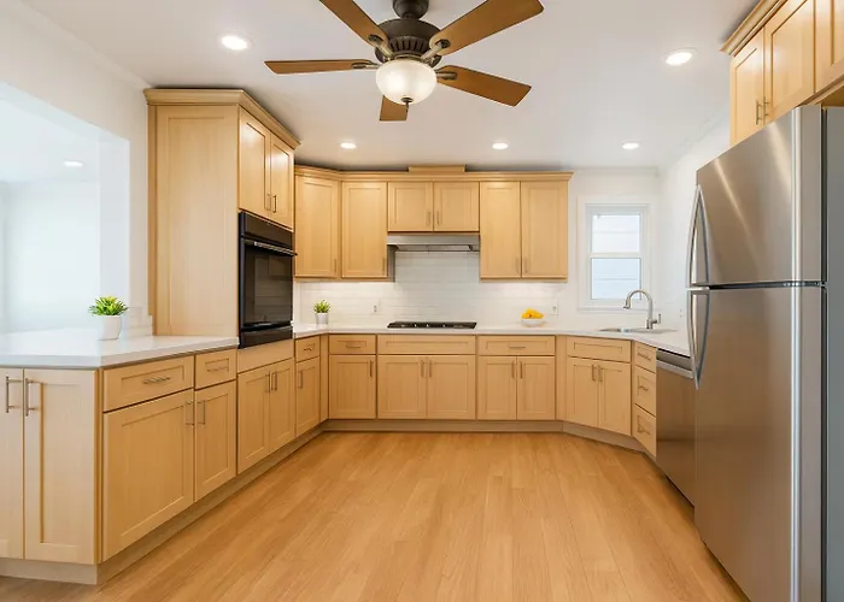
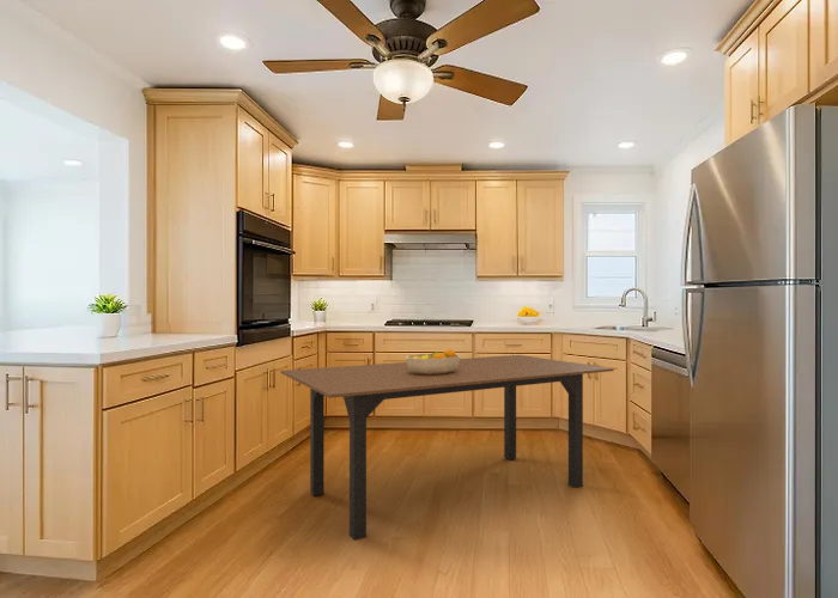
+ fruit bowl [406,347,461,376]
+ dining table [279,354,615,542]
